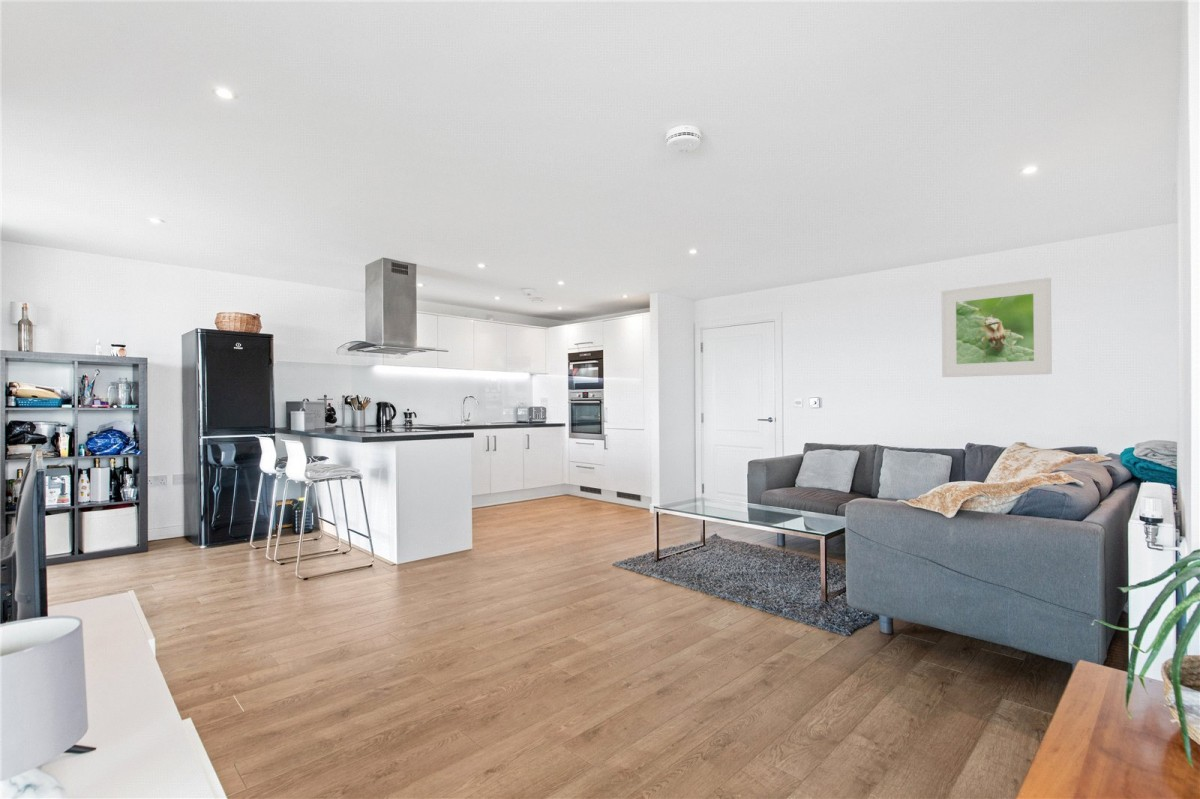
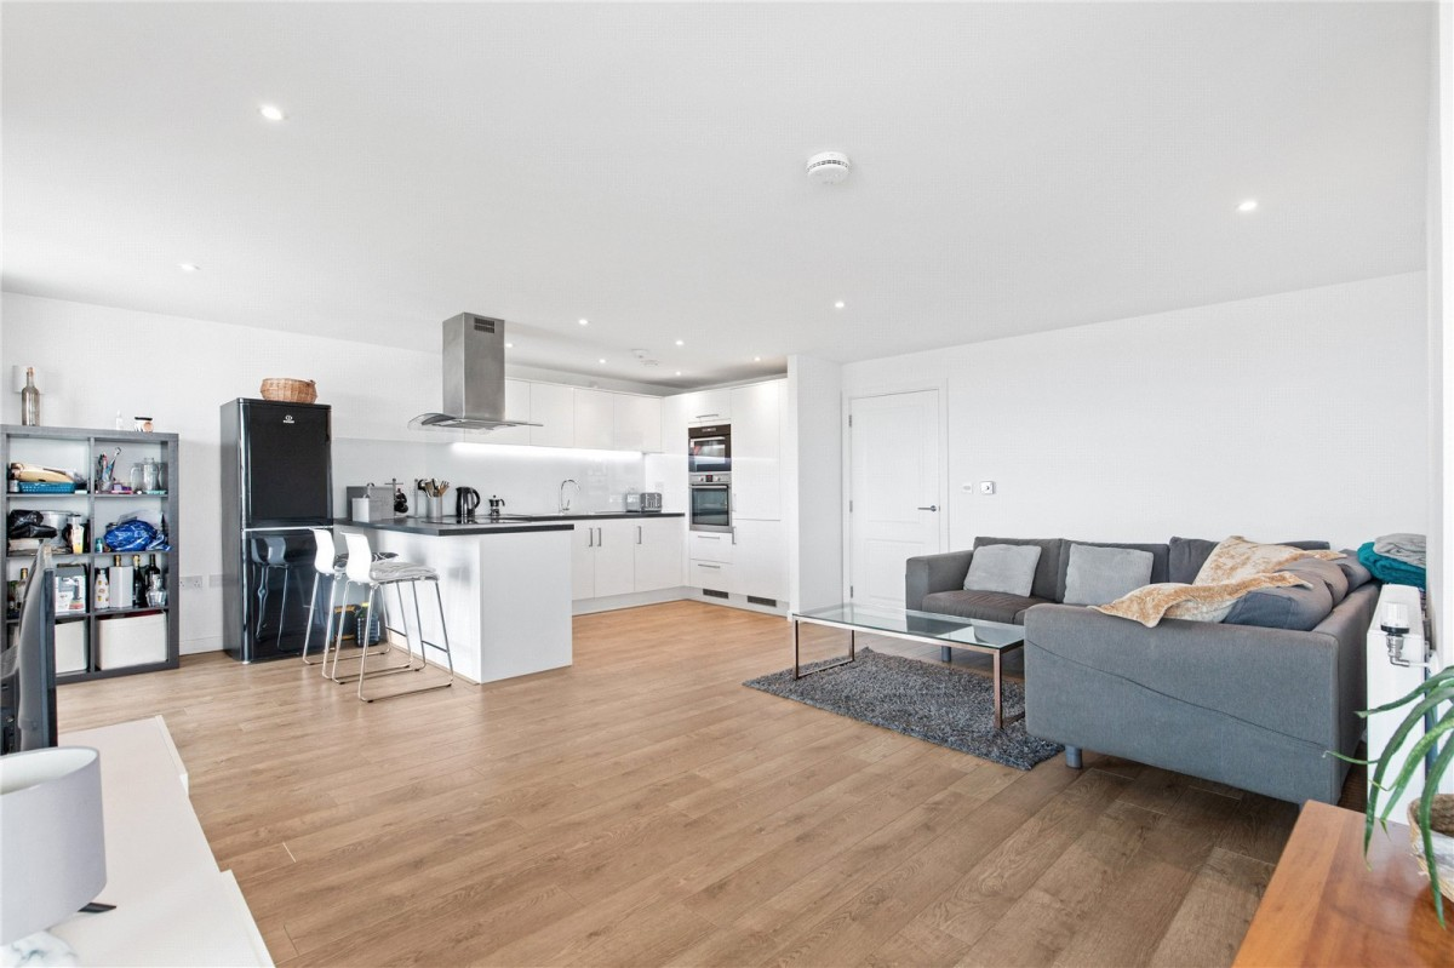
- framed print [940,277,1053,378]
